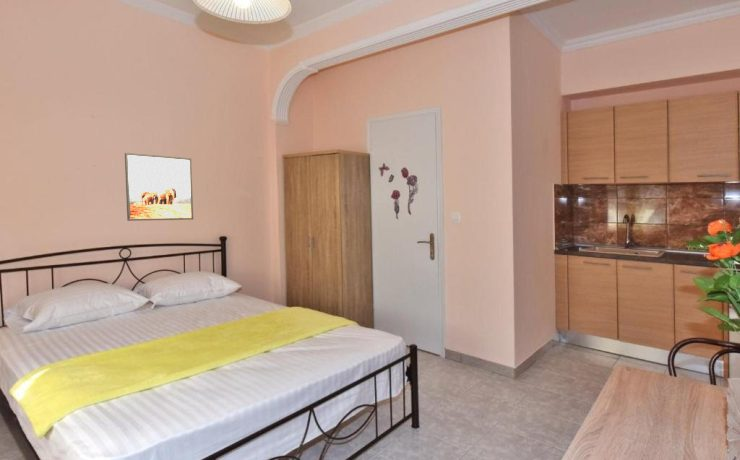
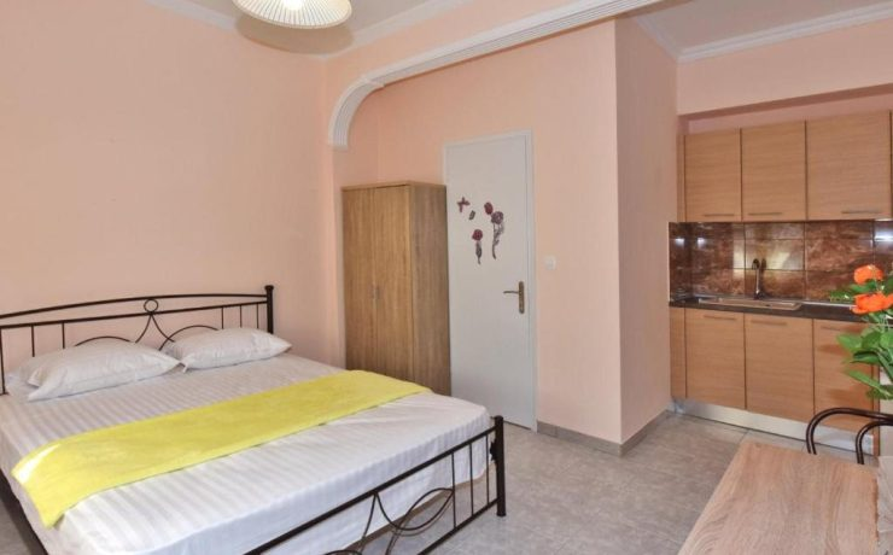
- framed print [124,152,194,222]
